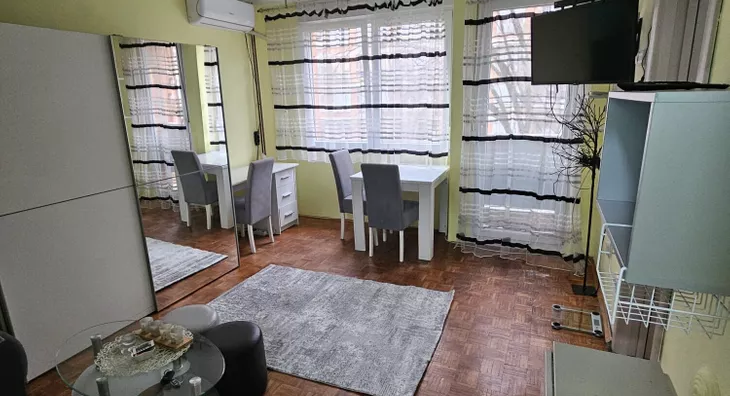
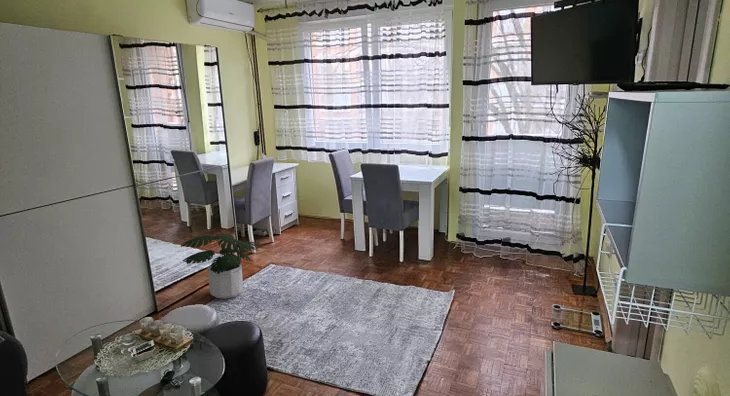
+ potted plant [180,233,261,300]
